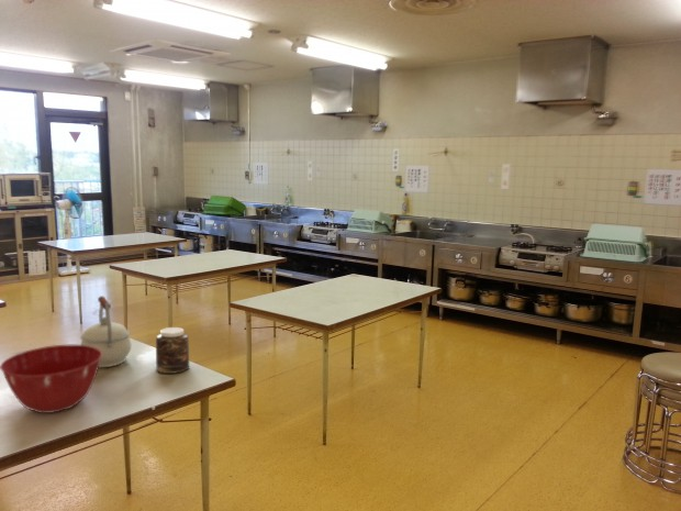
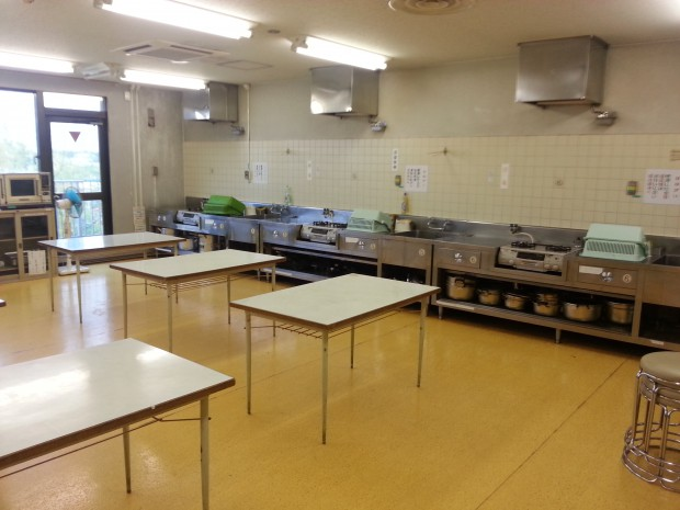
- kettle [79,295,132,368]
- jar [155,326,190,375]
- mixing bowl [0,344,102,414]
